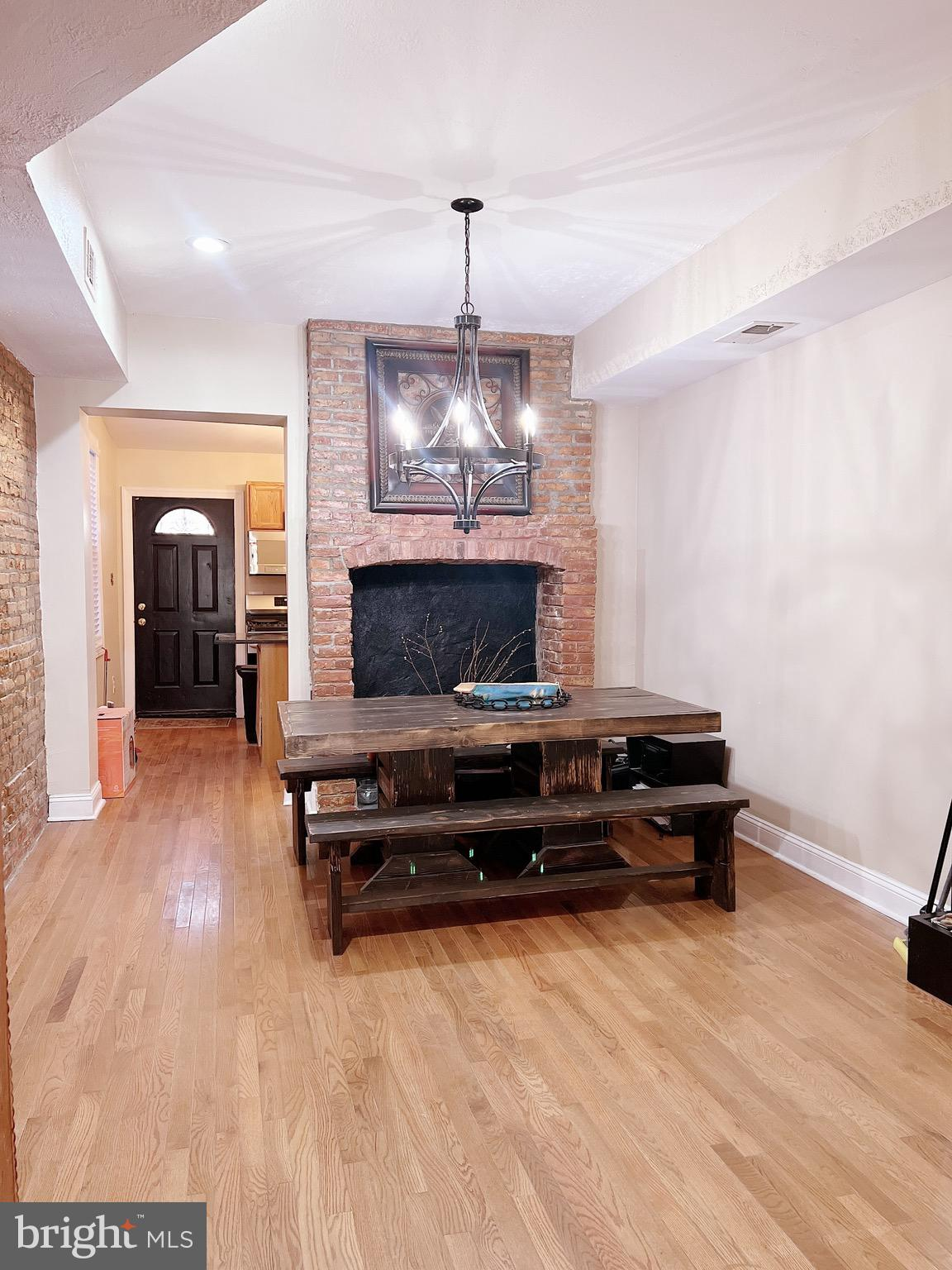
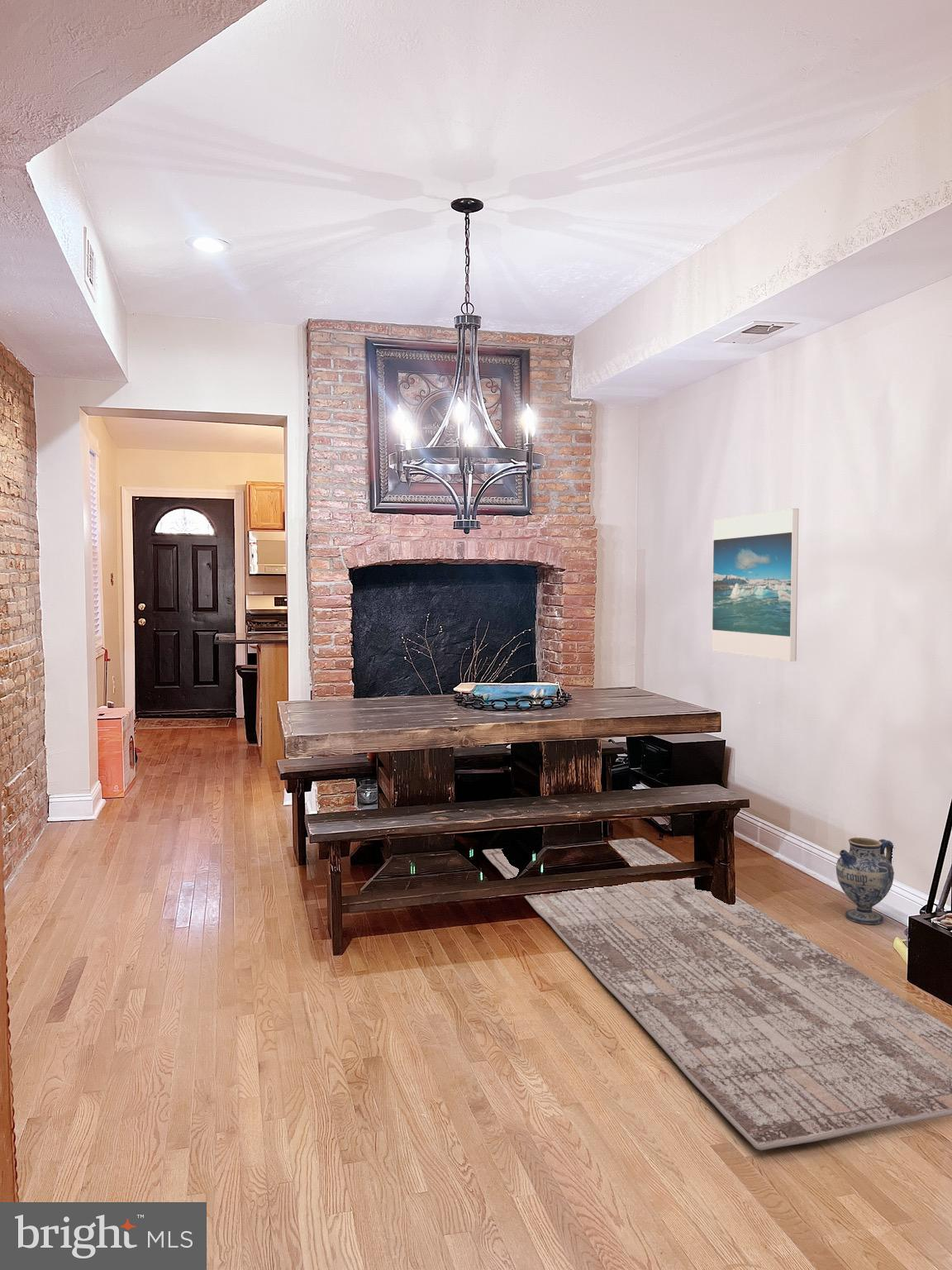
+ ceramic jug [835,837,895,925]
+ rug [482,837,952,1151]
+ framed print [711,508,800,662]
